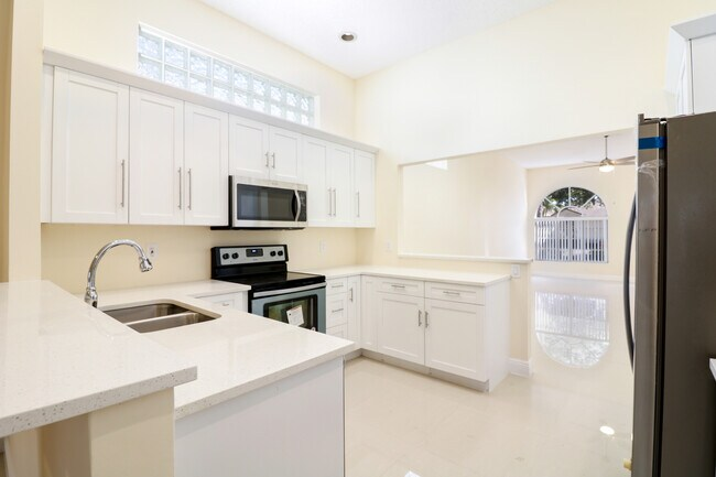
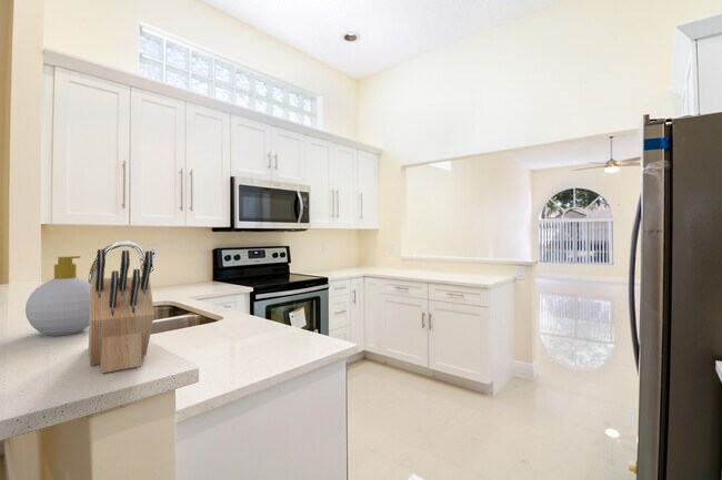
+ knife block [88,248,156,375]
+ soap bottle [24,255,91,337]
